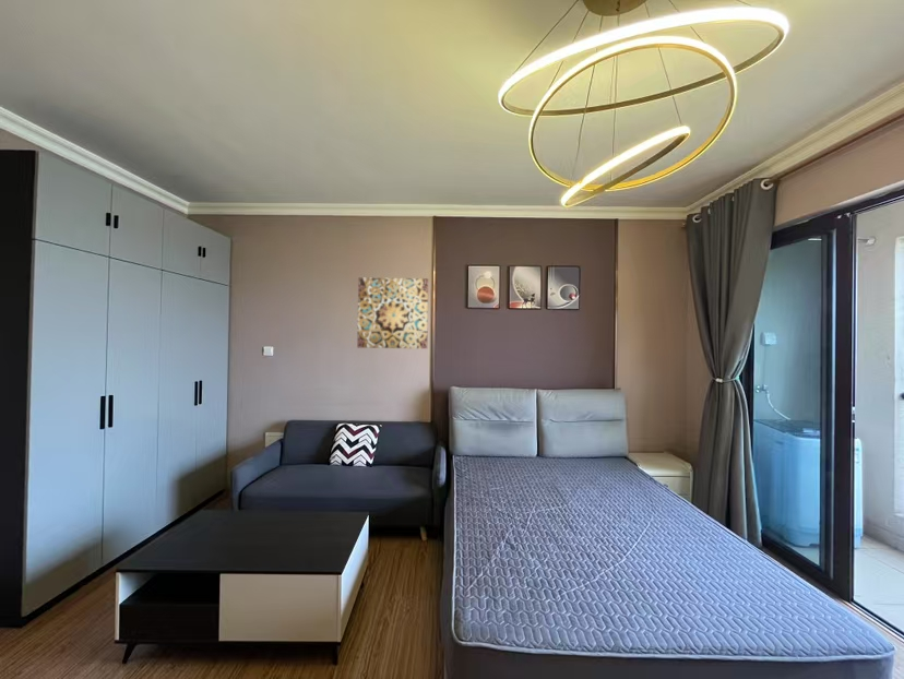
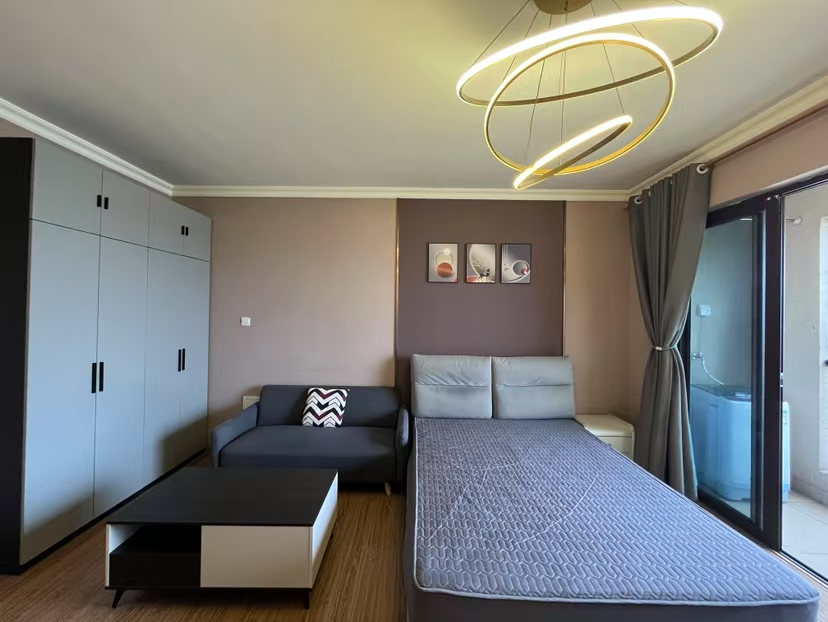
- wall art [356,277,429,349]
